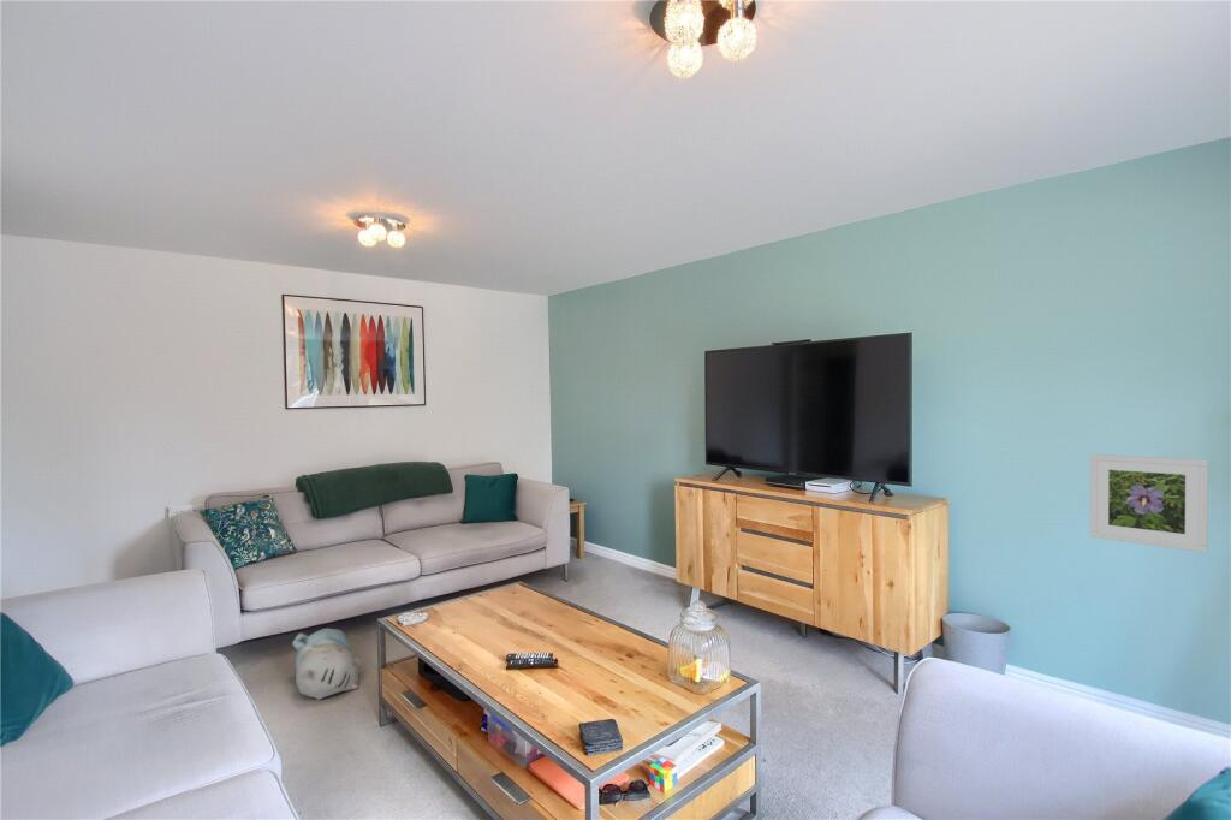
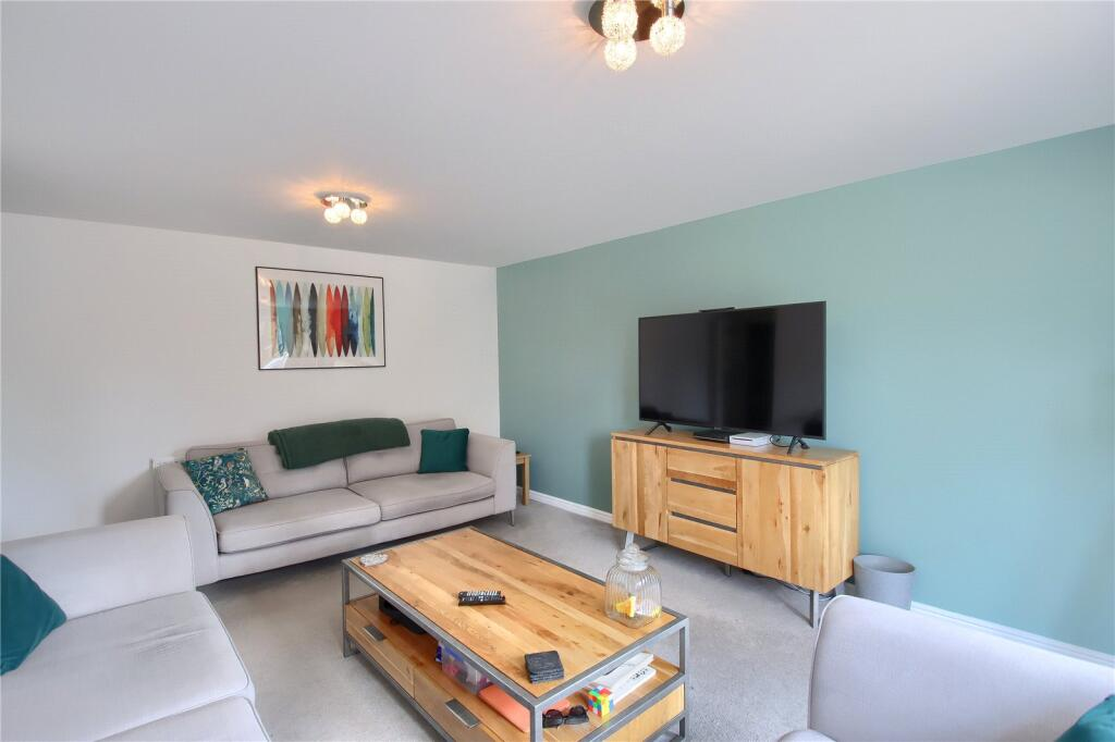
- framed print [1089,453,1209,554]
- plush toy [291,628,362,701]
